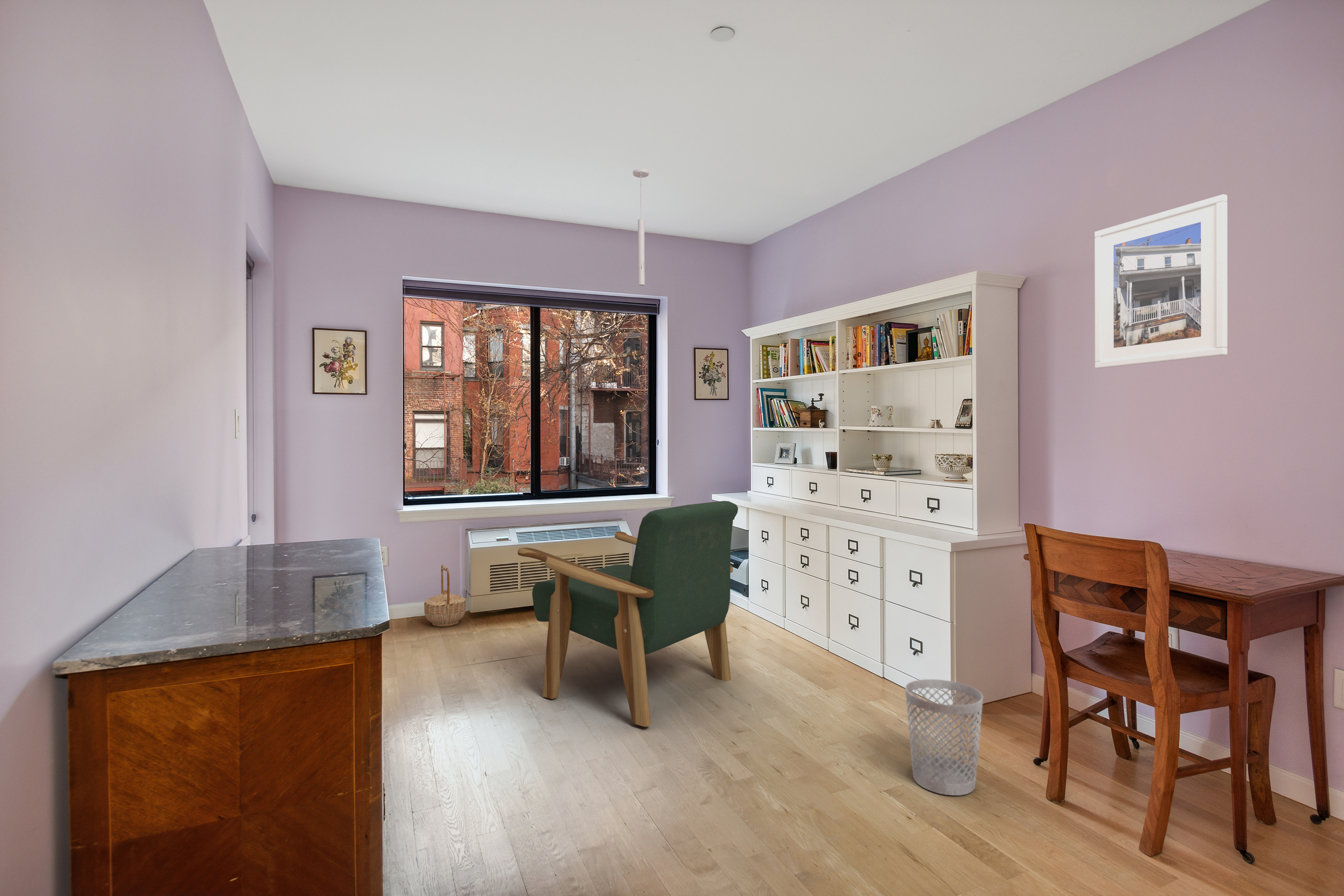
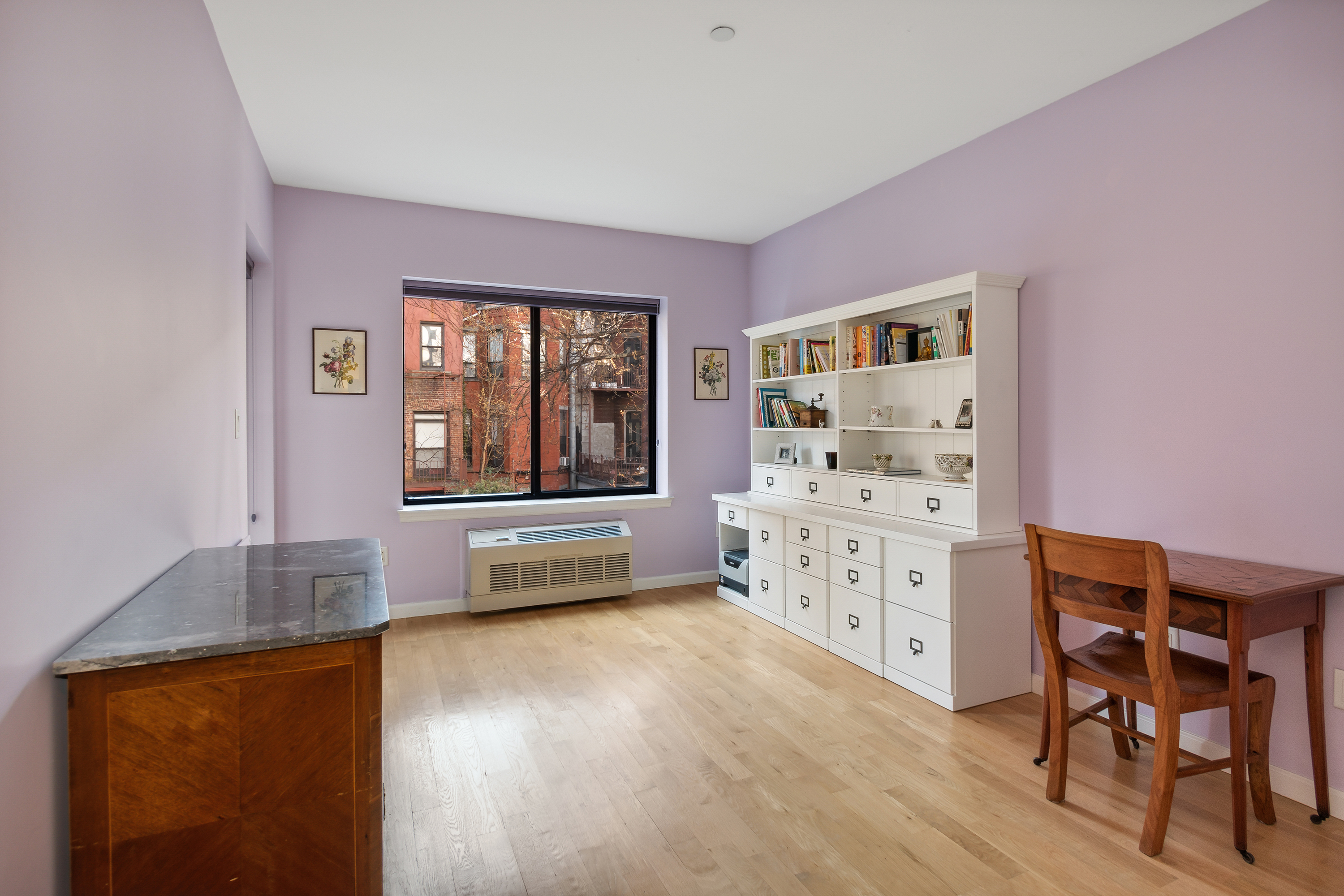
- ceiling light [632,168,650,286]
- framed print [1094,194,1228,369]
- armchair [517,500,738,728]
- wastebasket [905,679,983,796]
- basket [424,564,467,627]
